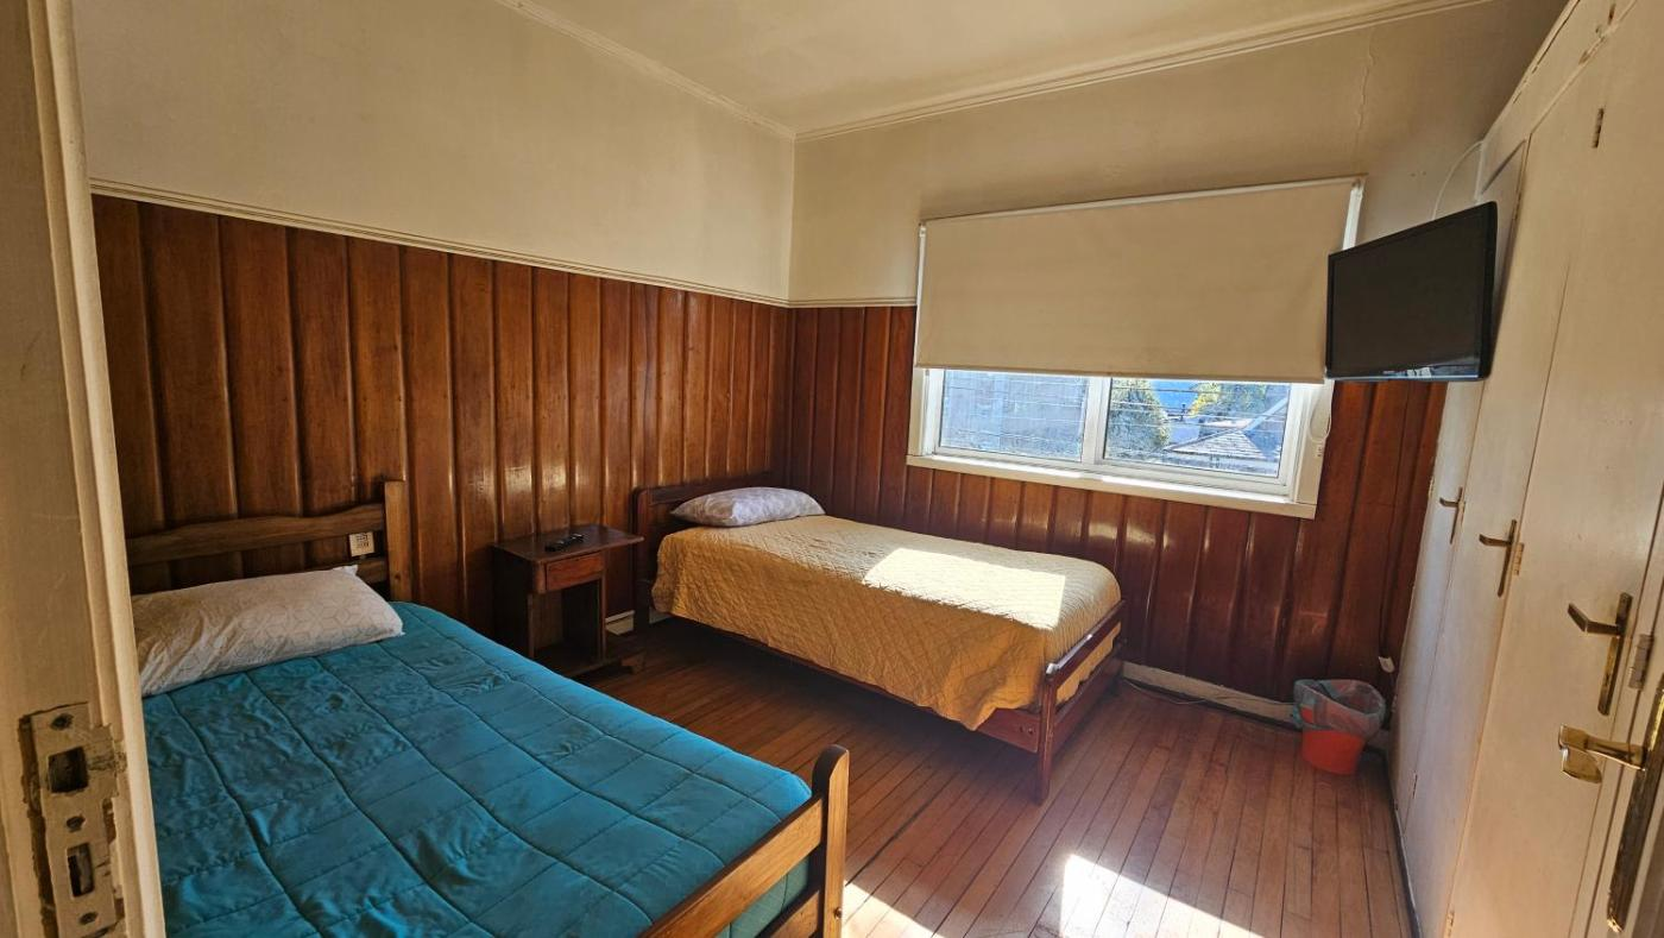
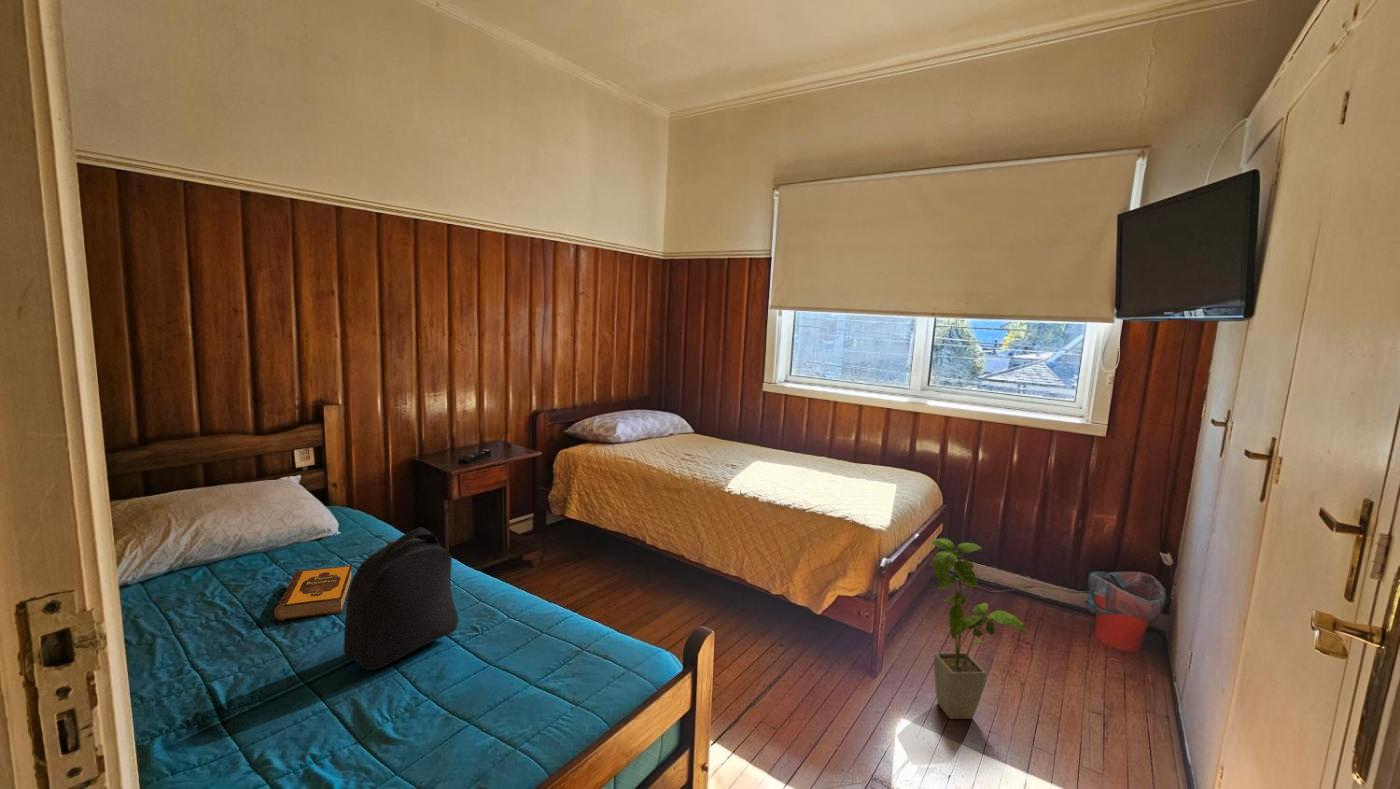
+ hardback book [273,564,353,622]
+ backpack [343,527,460,671]
+ house plant [929,537,1029,720]
